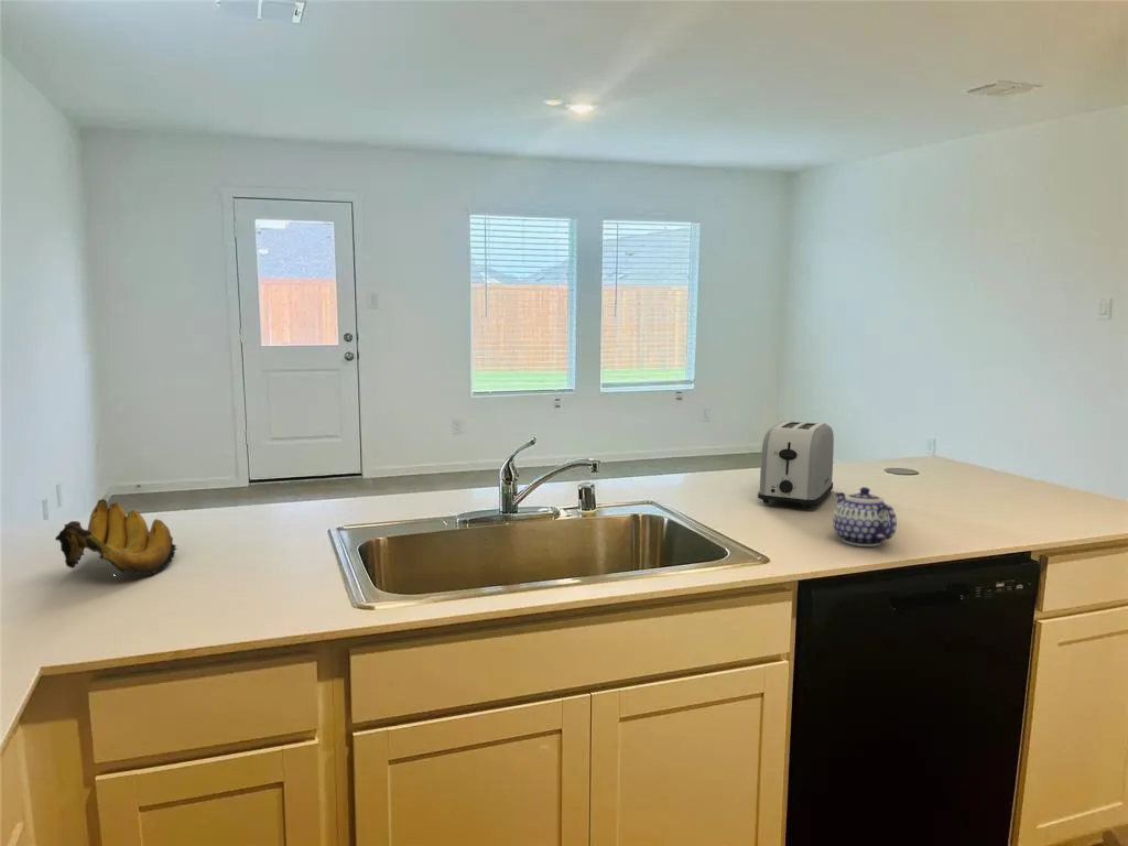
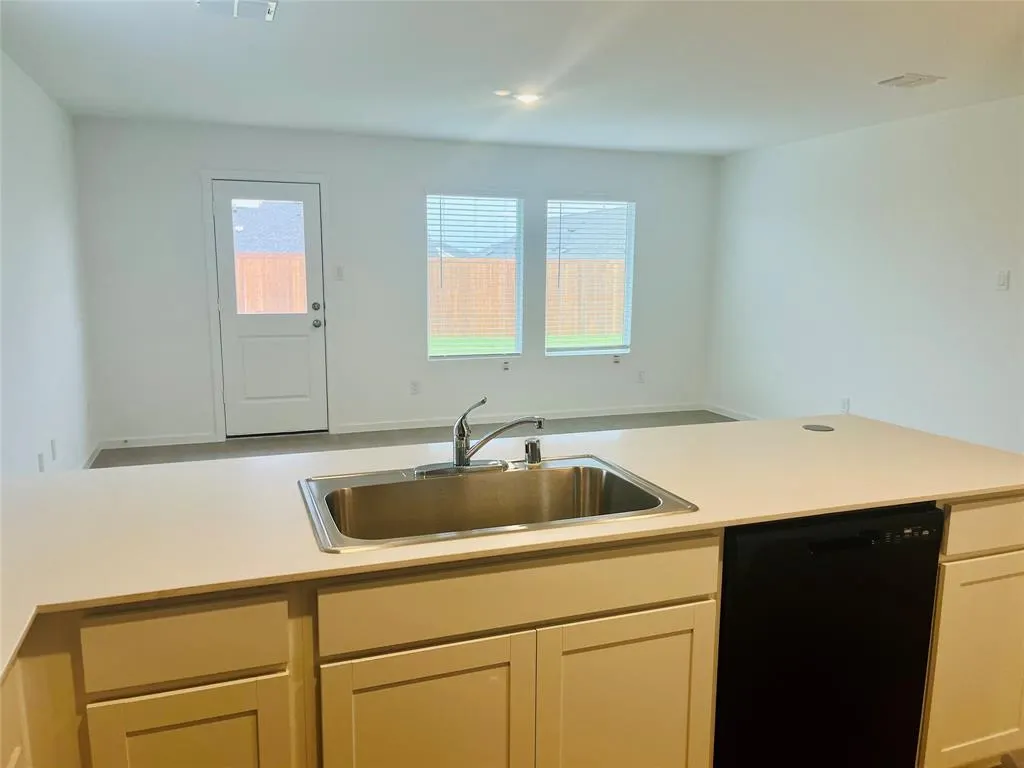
- banana bunch [54,498,178,576]
- teapot [832,486,898,547]
- toaster [757,420,835,509]
